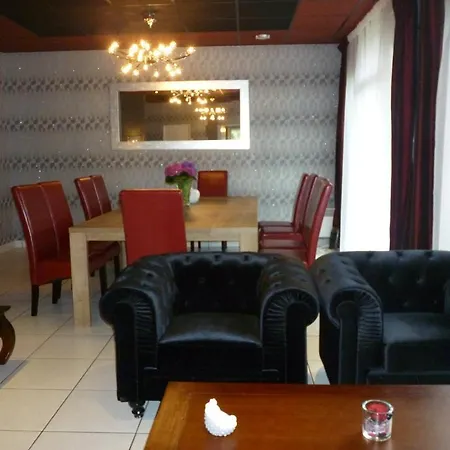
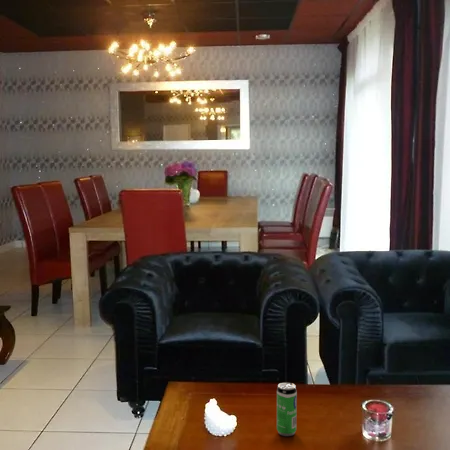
+ beverage can [276,381,298,437]
